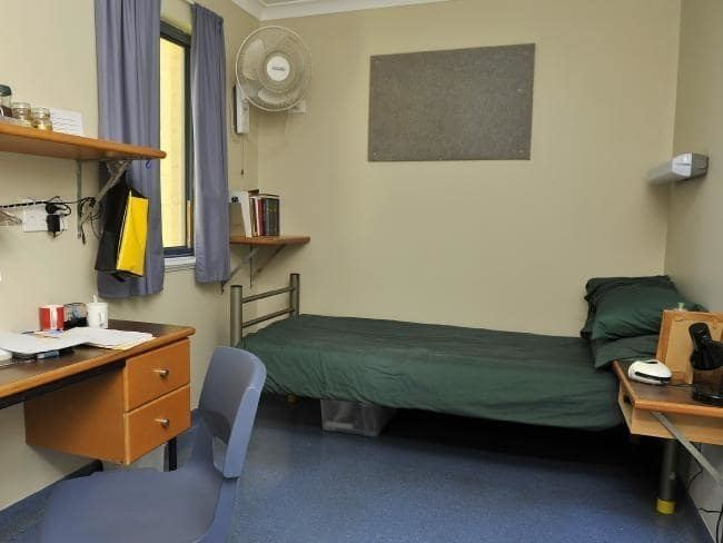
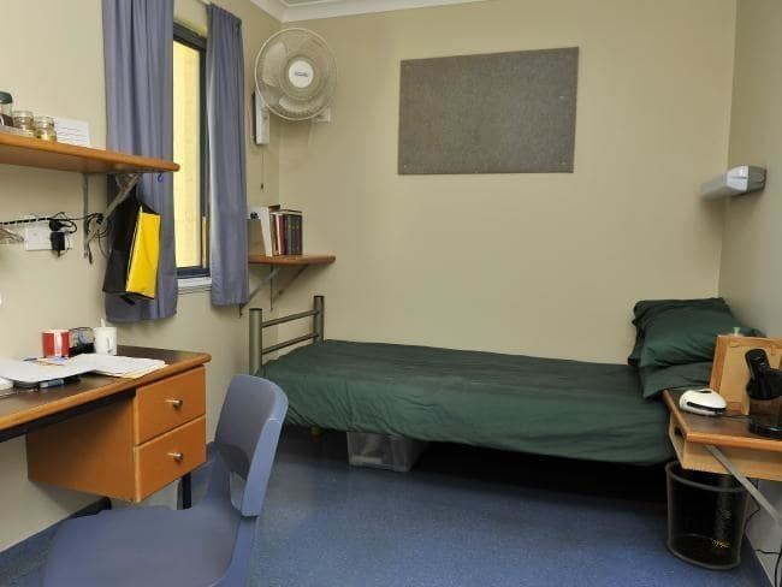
+ waste bin [664,459,754,570]
